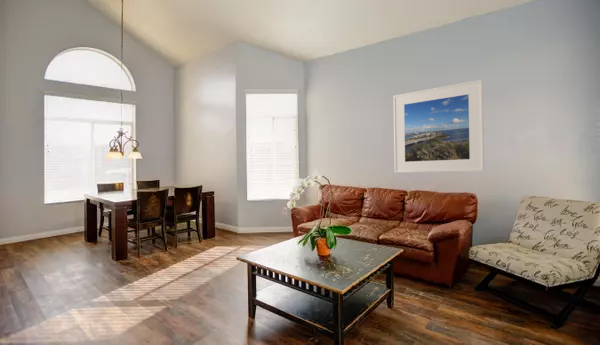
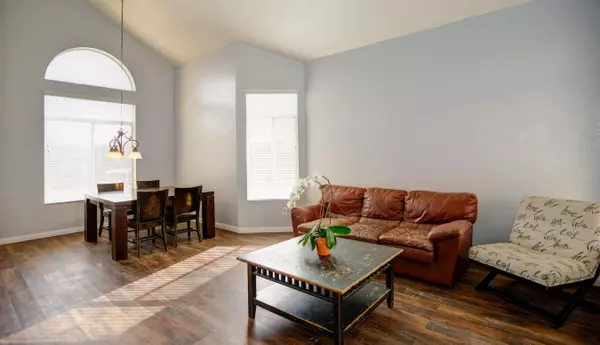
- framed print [393,79,485,174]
